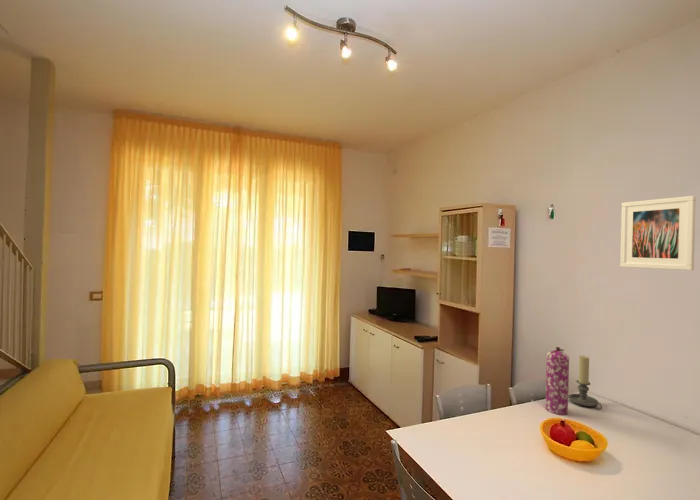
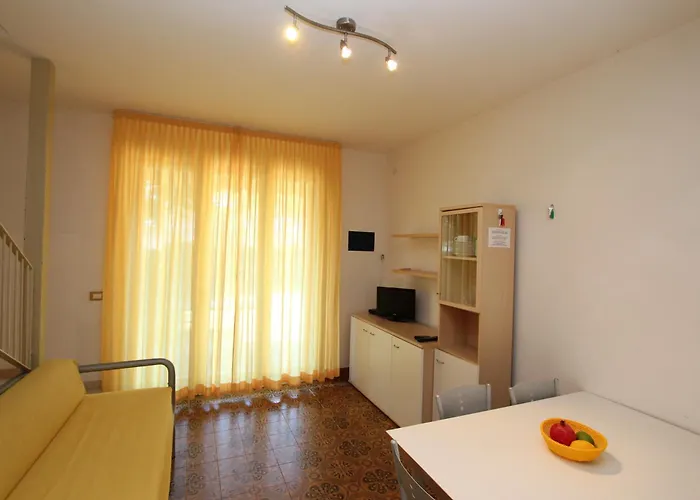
- candle holder [568,355,603,411]
- gas cylinder [545,346,570,416]
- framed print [619,195,697,271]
